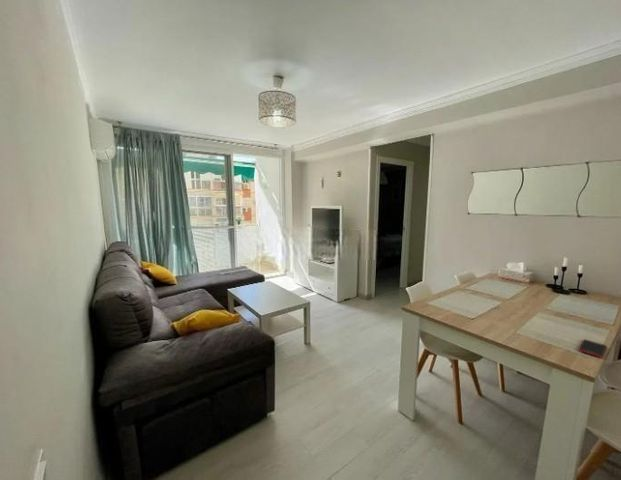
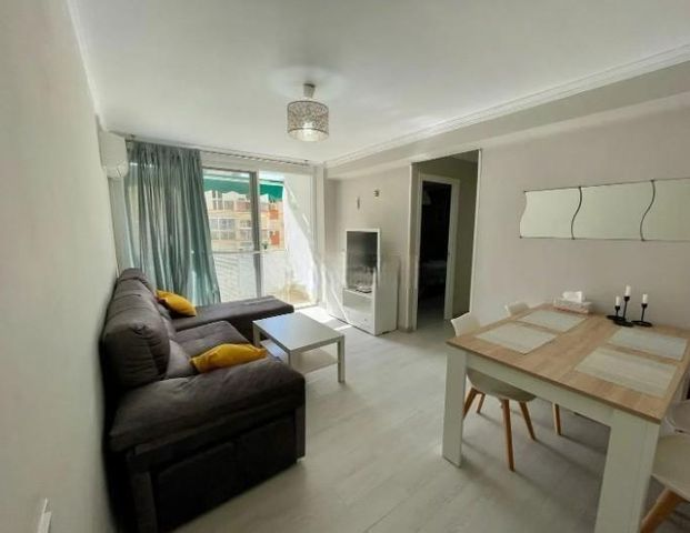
- cell phone [577,338,608,359]
